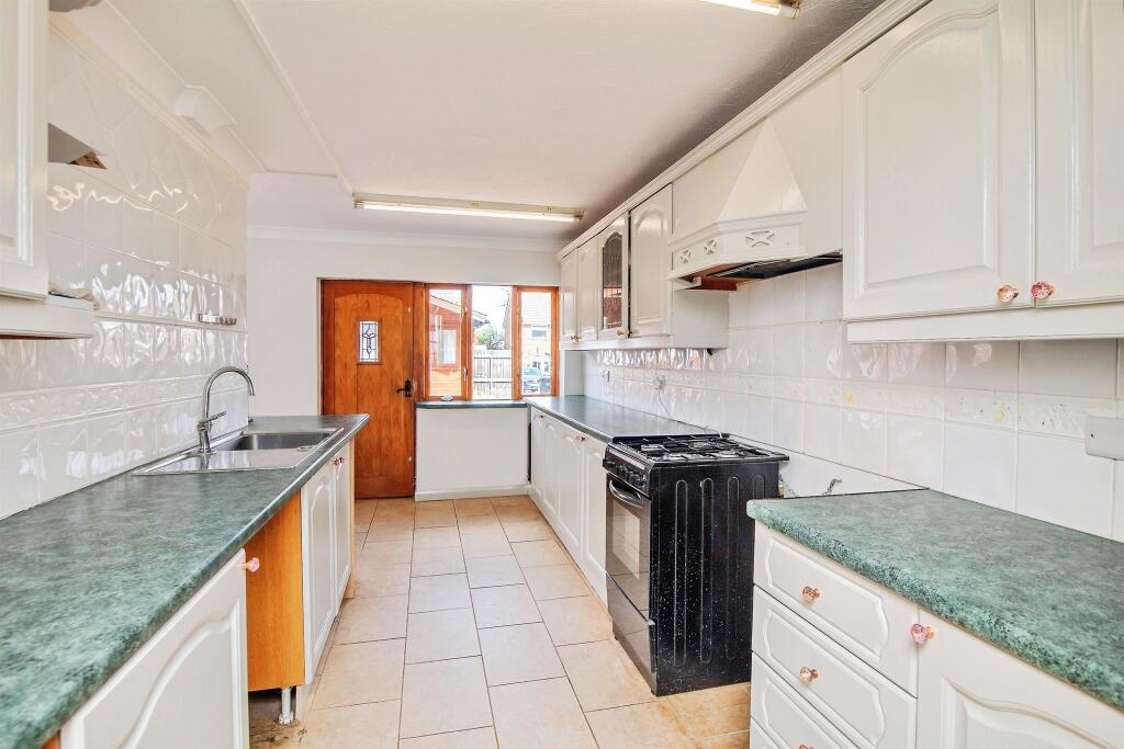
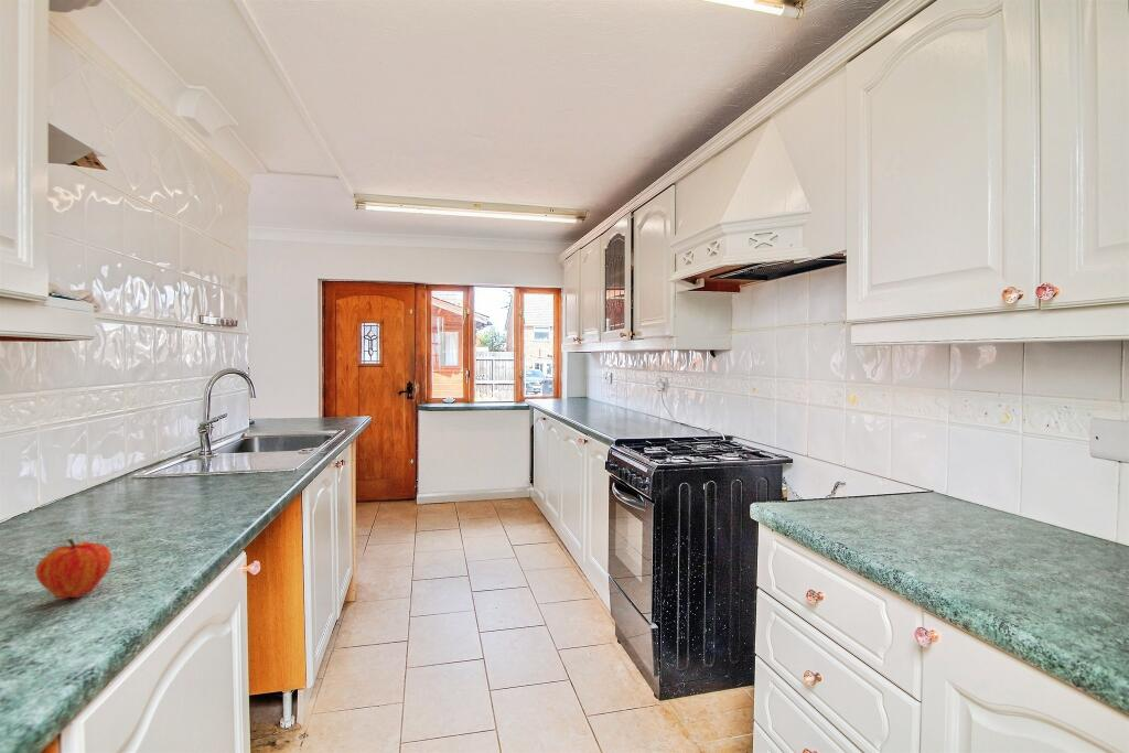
+ fruit [34,537,112,601]
